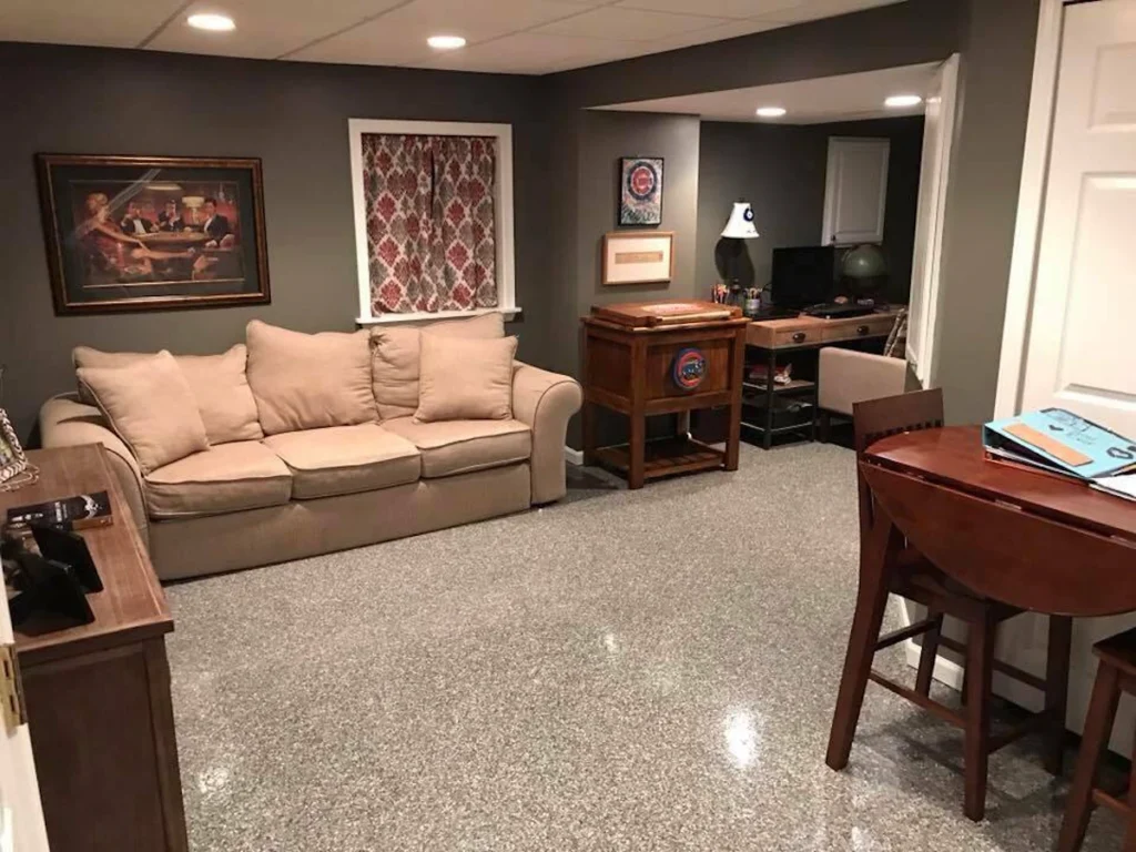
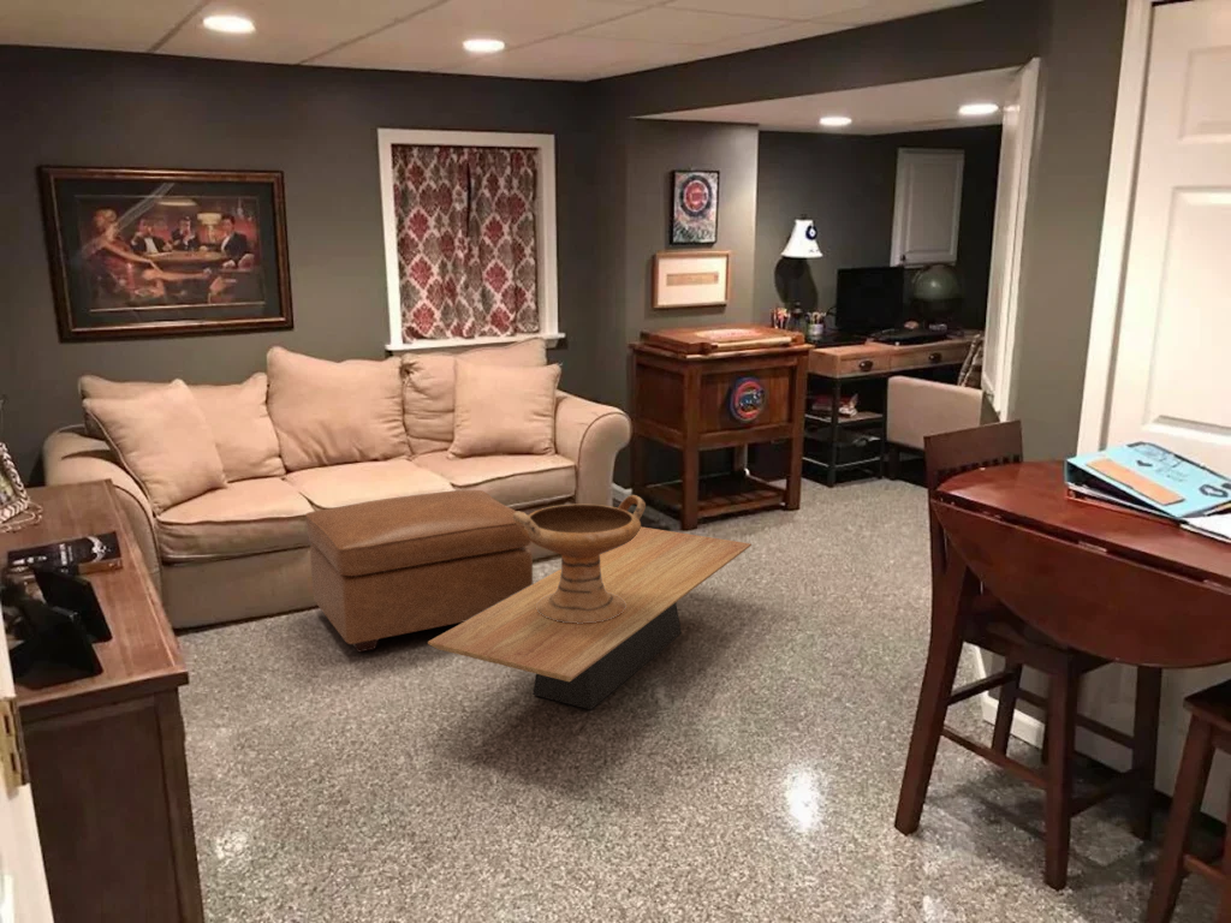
+ decorative bowl [513,494,647,624]
+ ottoman [305,489,534,654]
+ coffee table [427,525,753,710]
